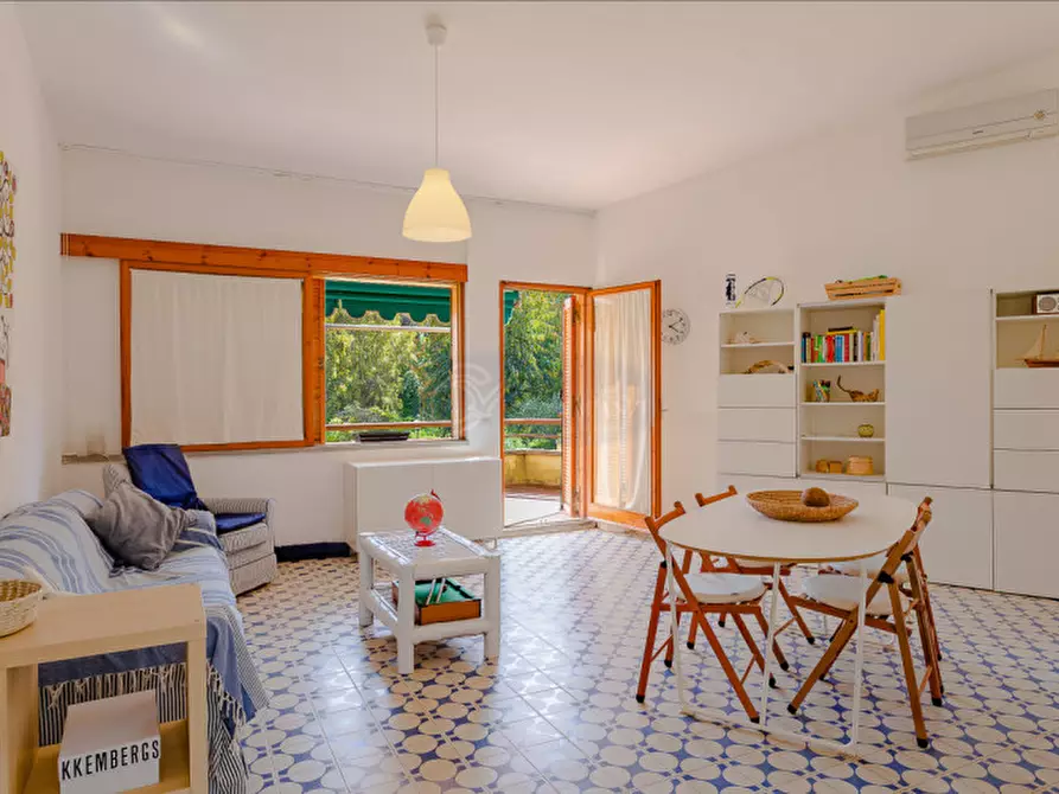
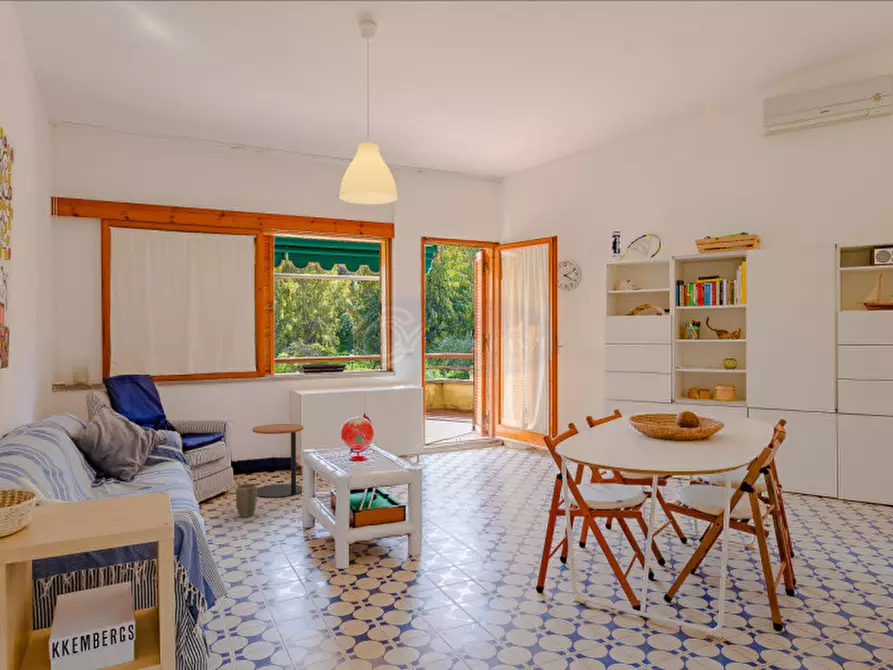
+ plant pot [235,483,258,518]
+ side table [252,423,304,499]
